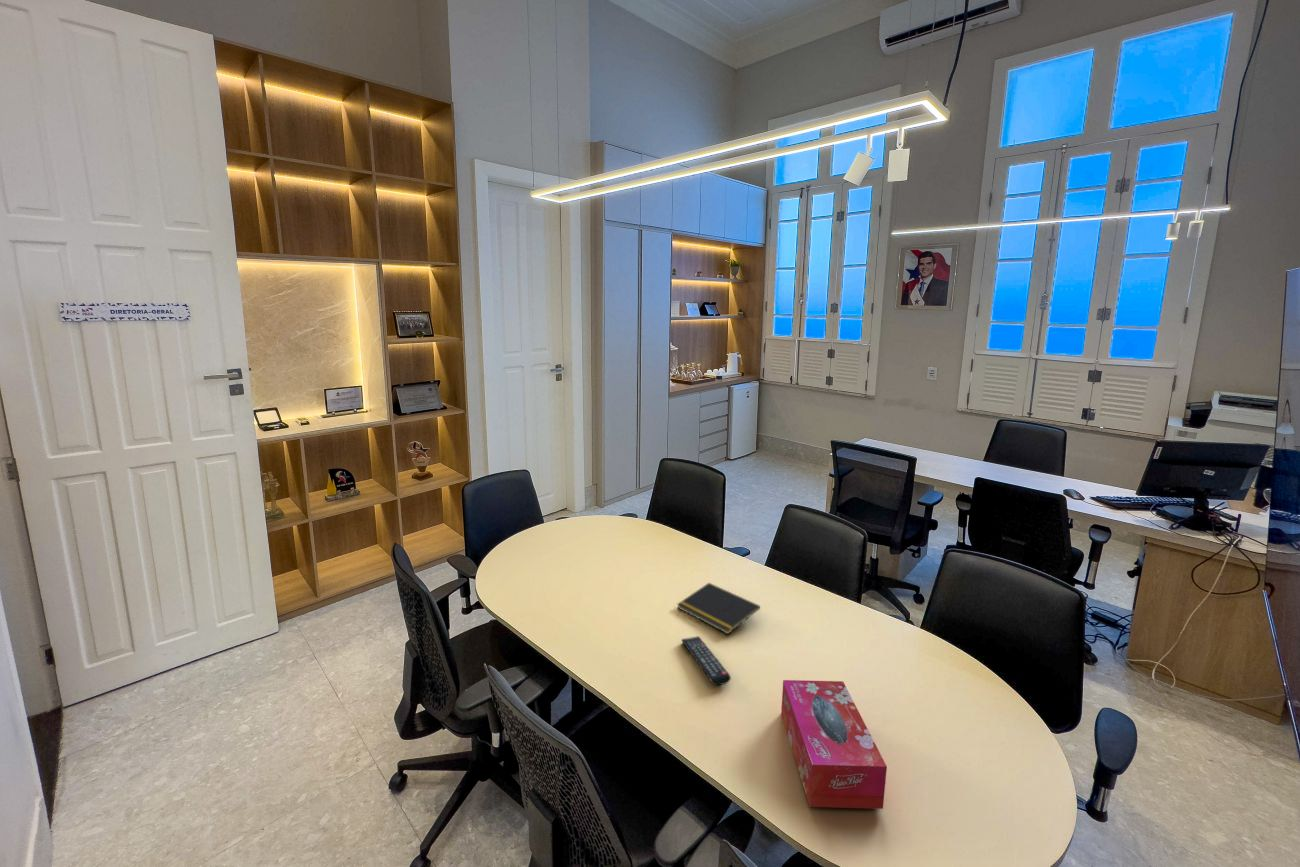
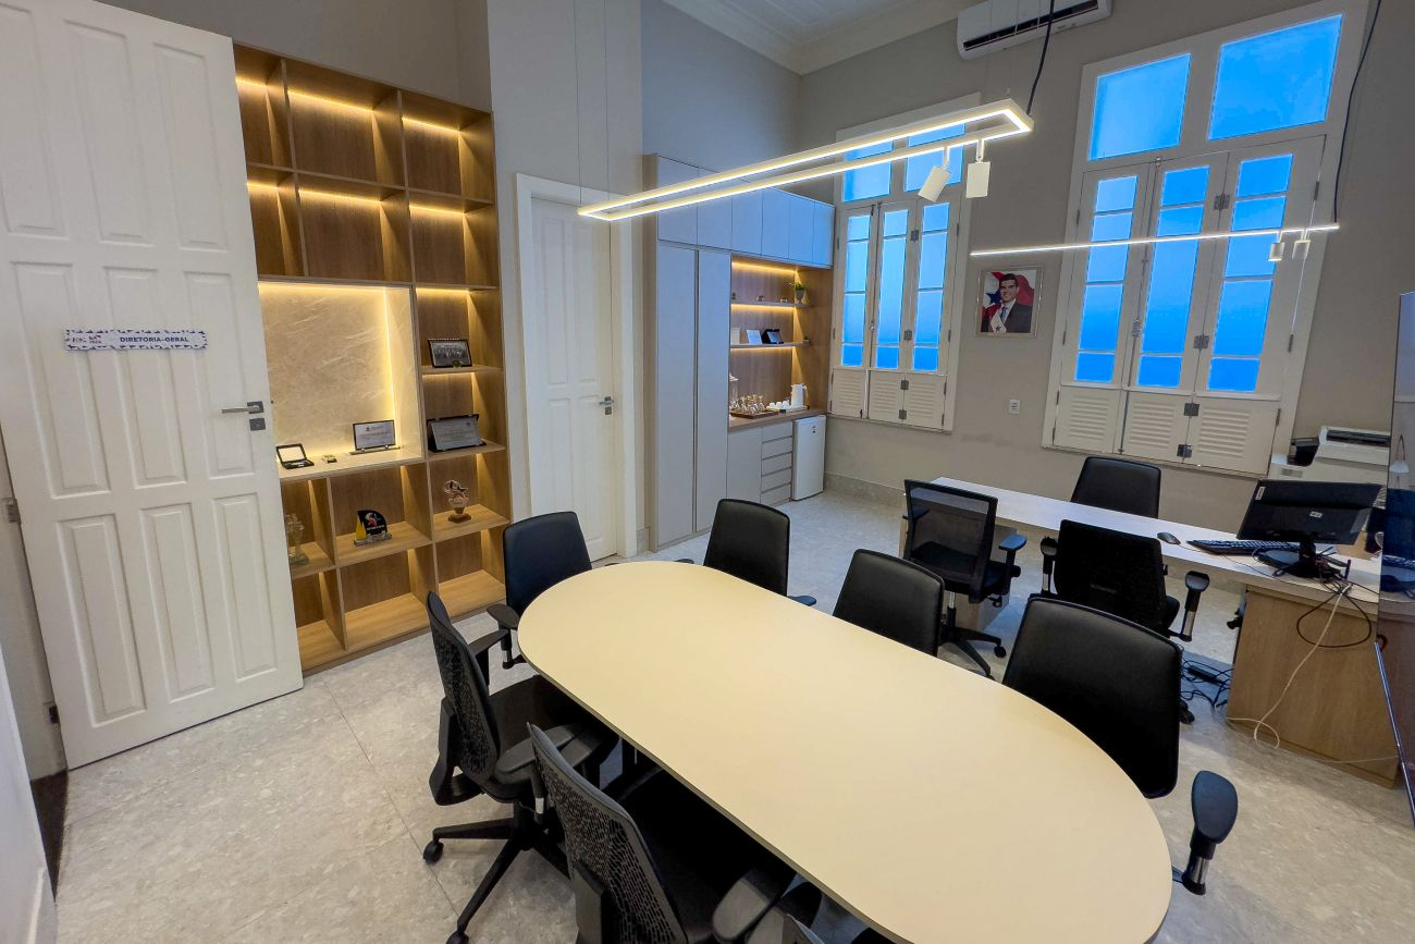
- remote control [680,635,732,686]
- tissue box [780,679,888,810]
- notepad [676,582,761,635]
